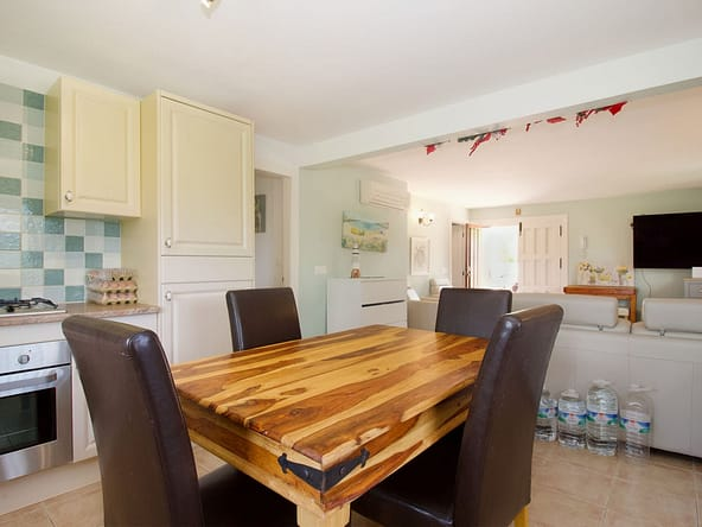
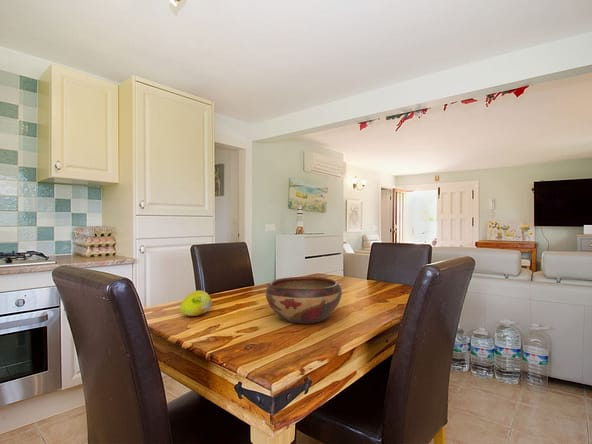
+ fruit [179,290,213,317]
+ decorative bowl [265,276,343,325]
